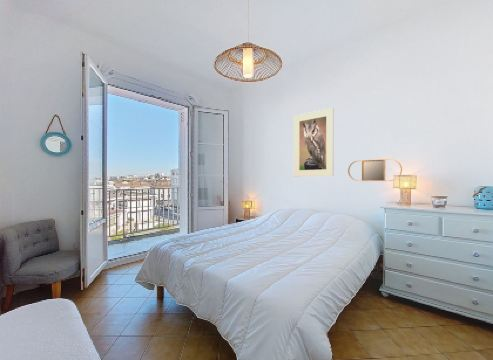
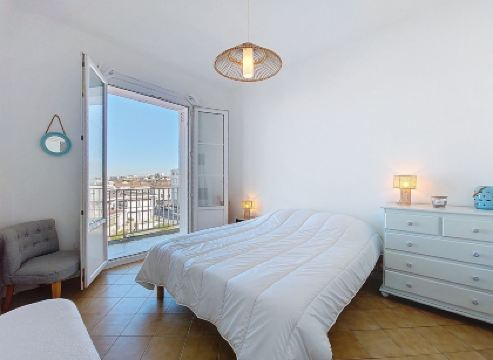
- home mirror [347,158,403,182]
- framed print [293,107,335,178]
